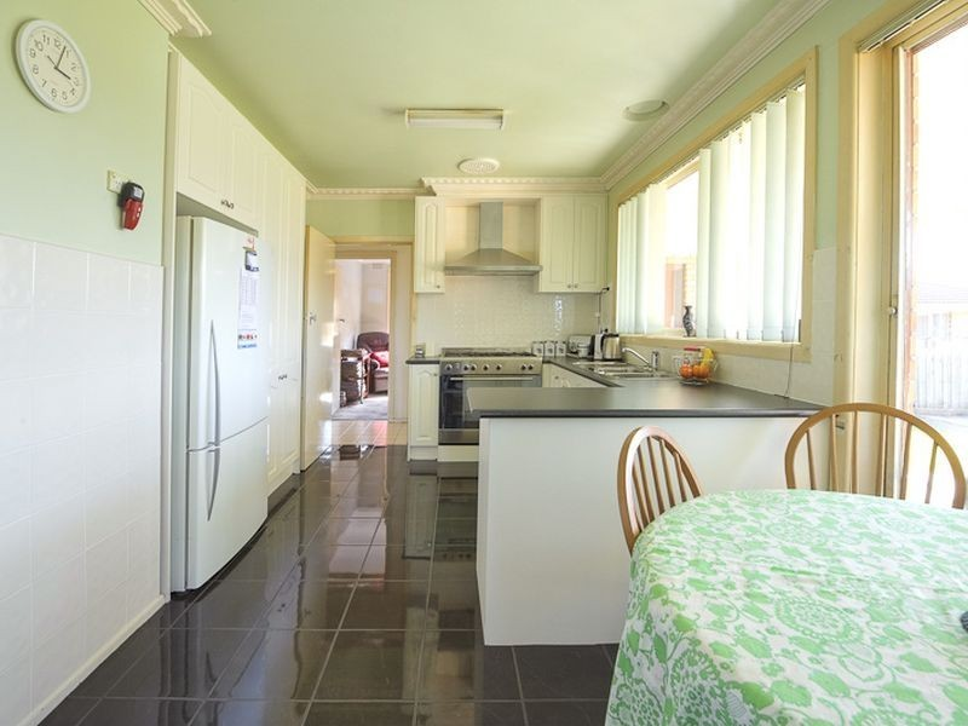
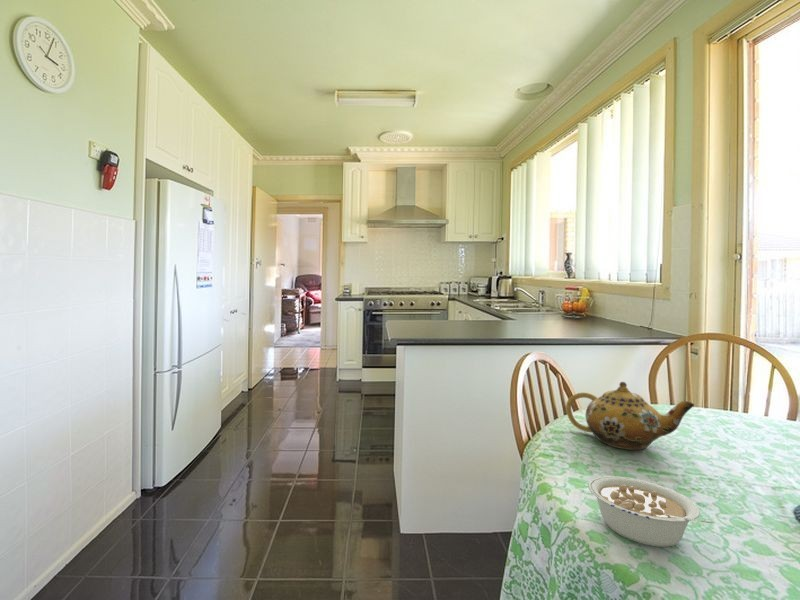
+ legume [588,475,715,548]
+ teapot [565,381,695,451]
